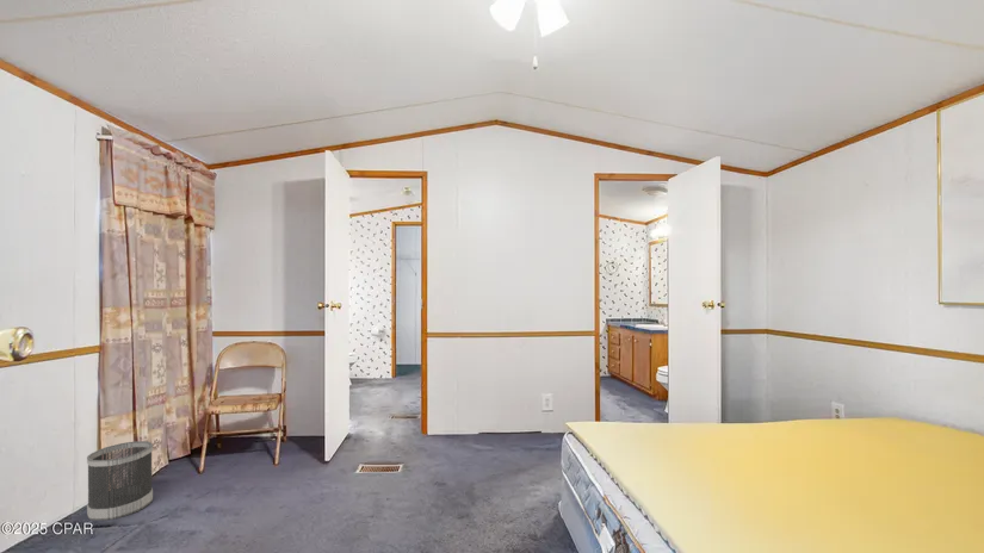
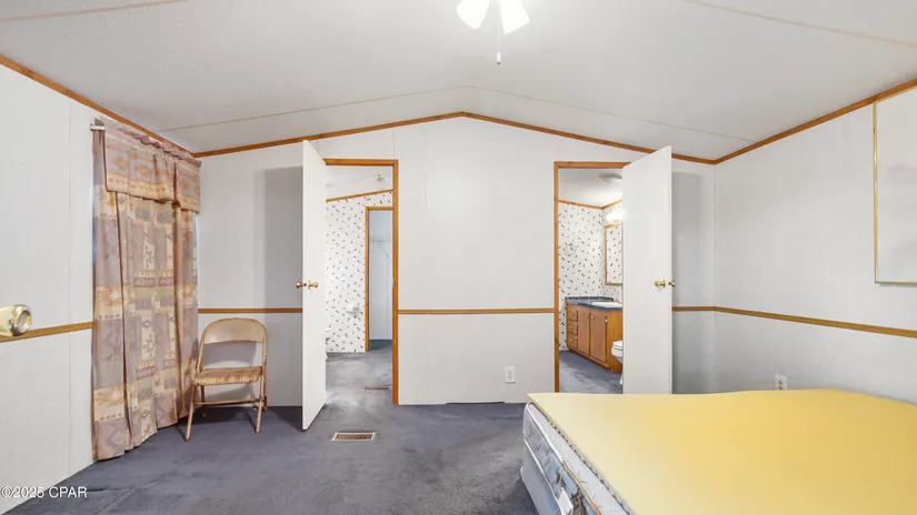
- wastebasket [86,440,154,522]
